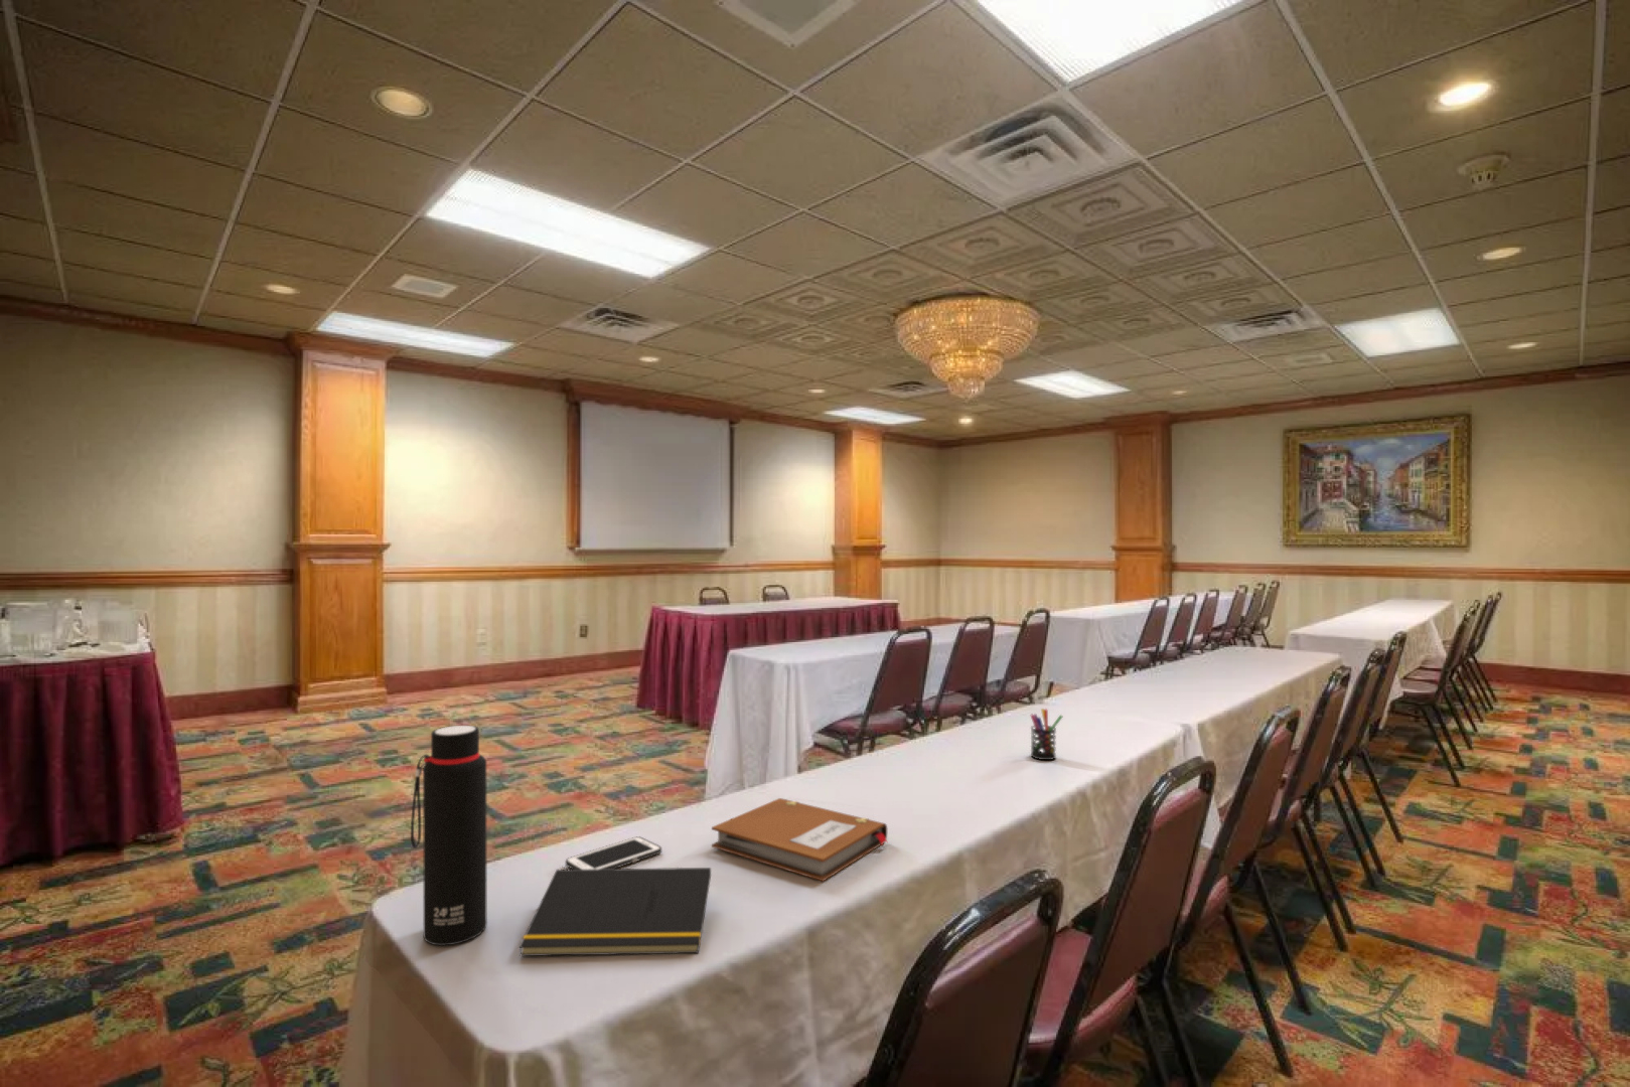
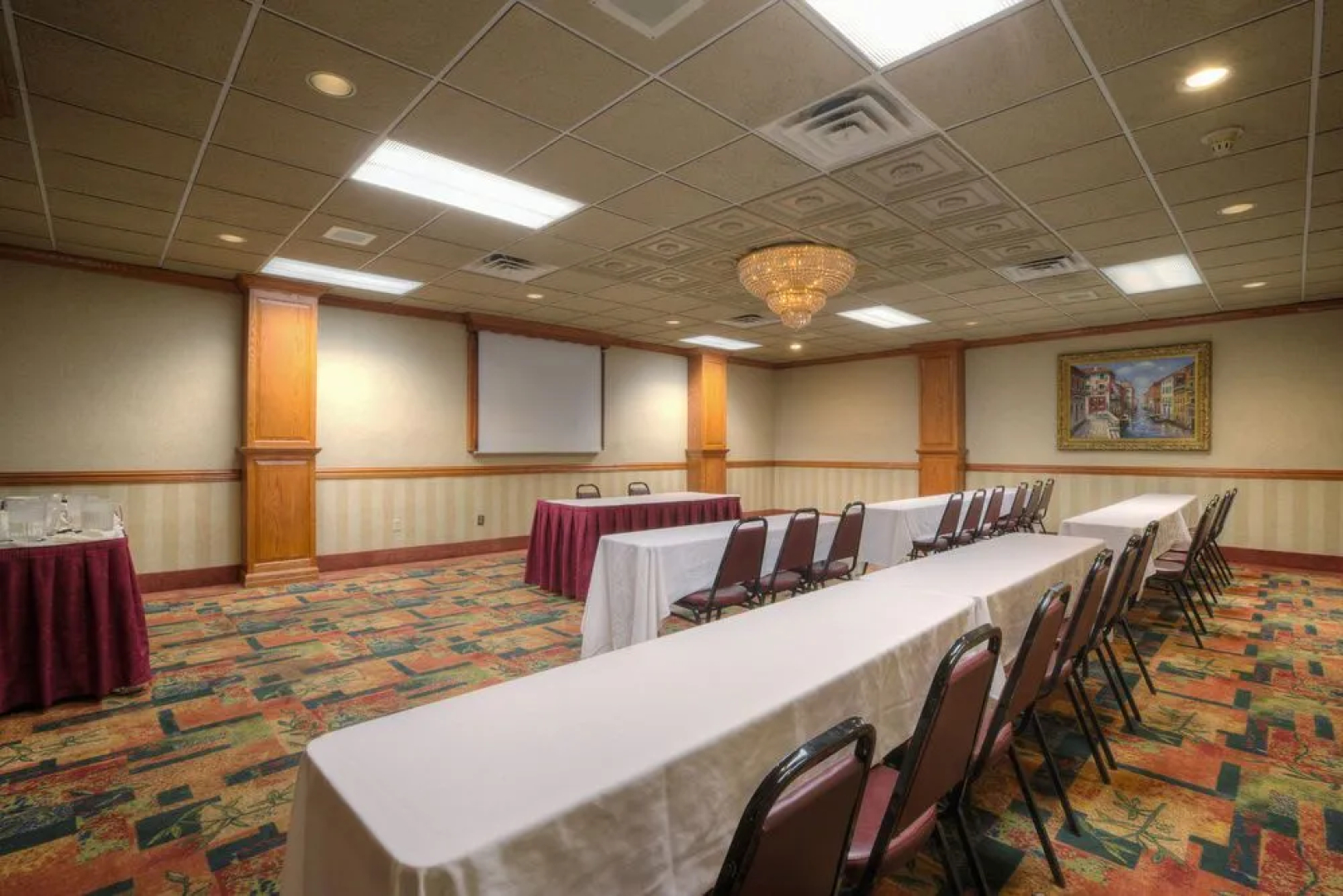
- pen holder [1030,707,1063,761]
- cell phone [564,836,663,870]
- notepad [518,866,711,957]
- water bottle [410,724,488,946]
- notebook [711,797,888,883]
